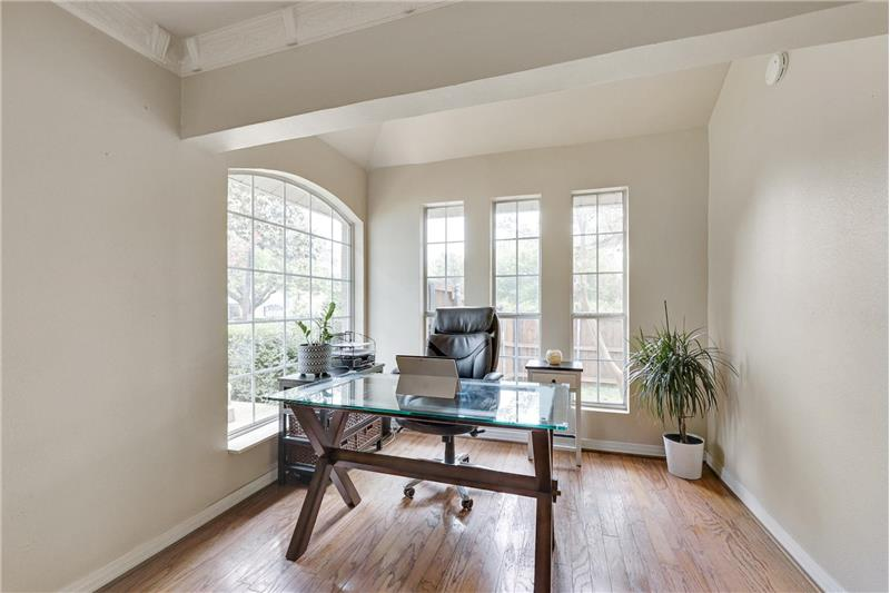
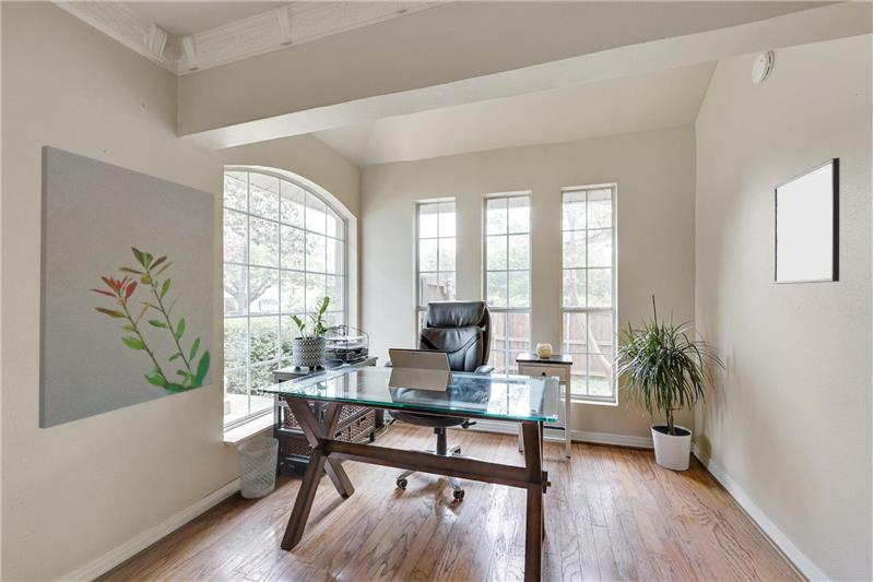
+ wastebasket [236,437,280,499]
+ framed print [772,157,841,285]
+ wall art [37,144,215,430]
